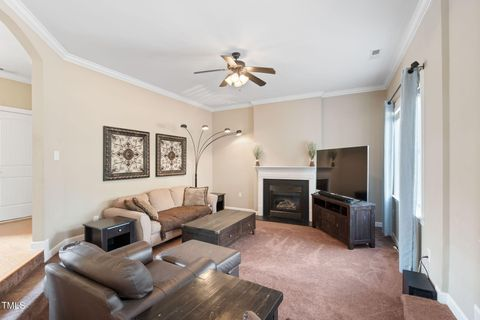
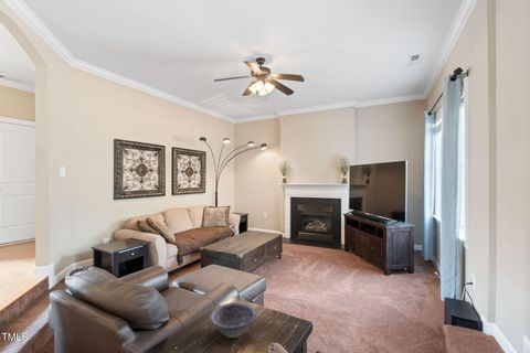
+ decorative bowl [209,301,257,339]
